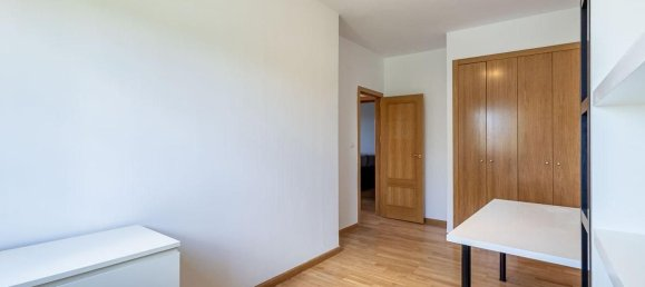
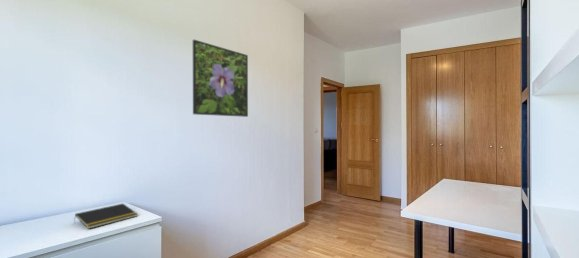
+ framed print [192,39,249,118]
+ notepad [73,203,138,230]
